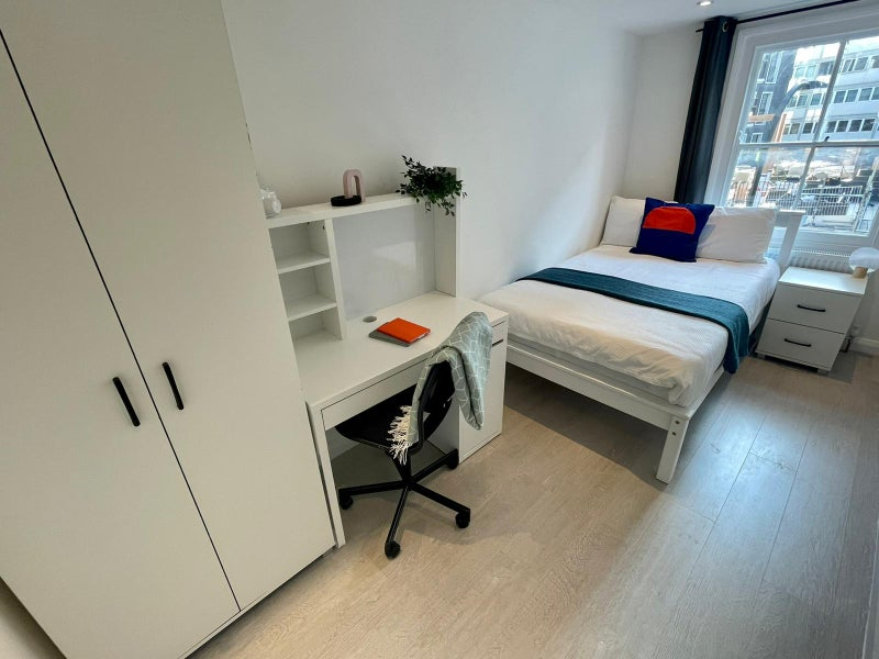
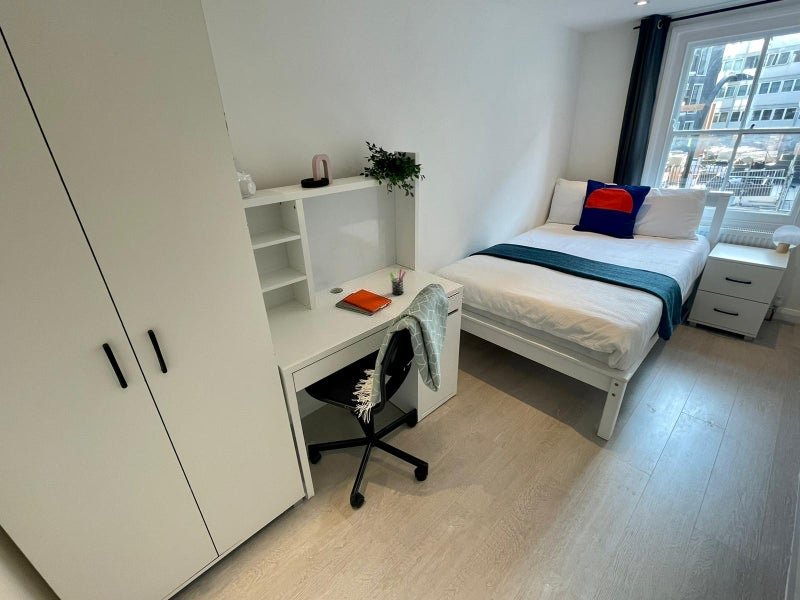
+ pen holder [389,268,407,296]
